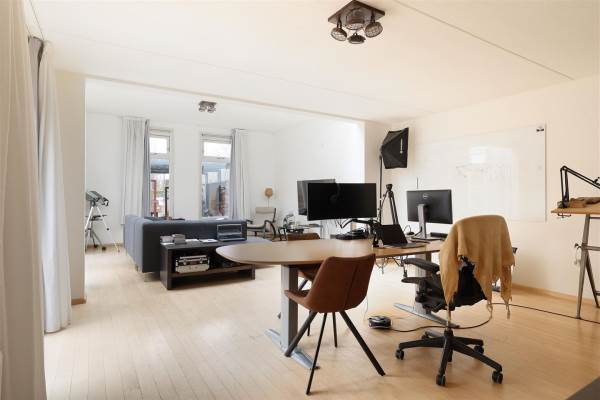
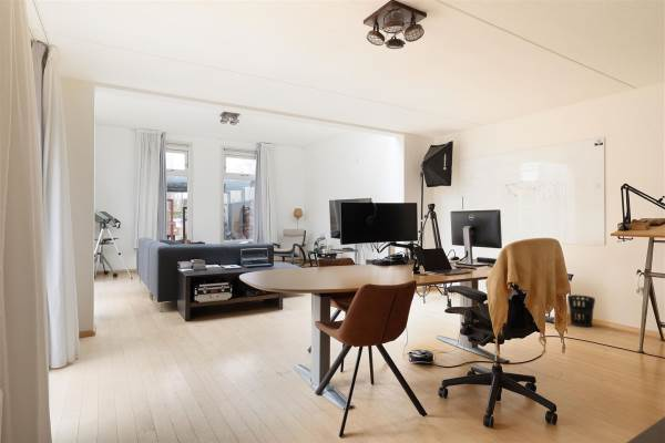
+ wastebasket [566,293,596,328]
